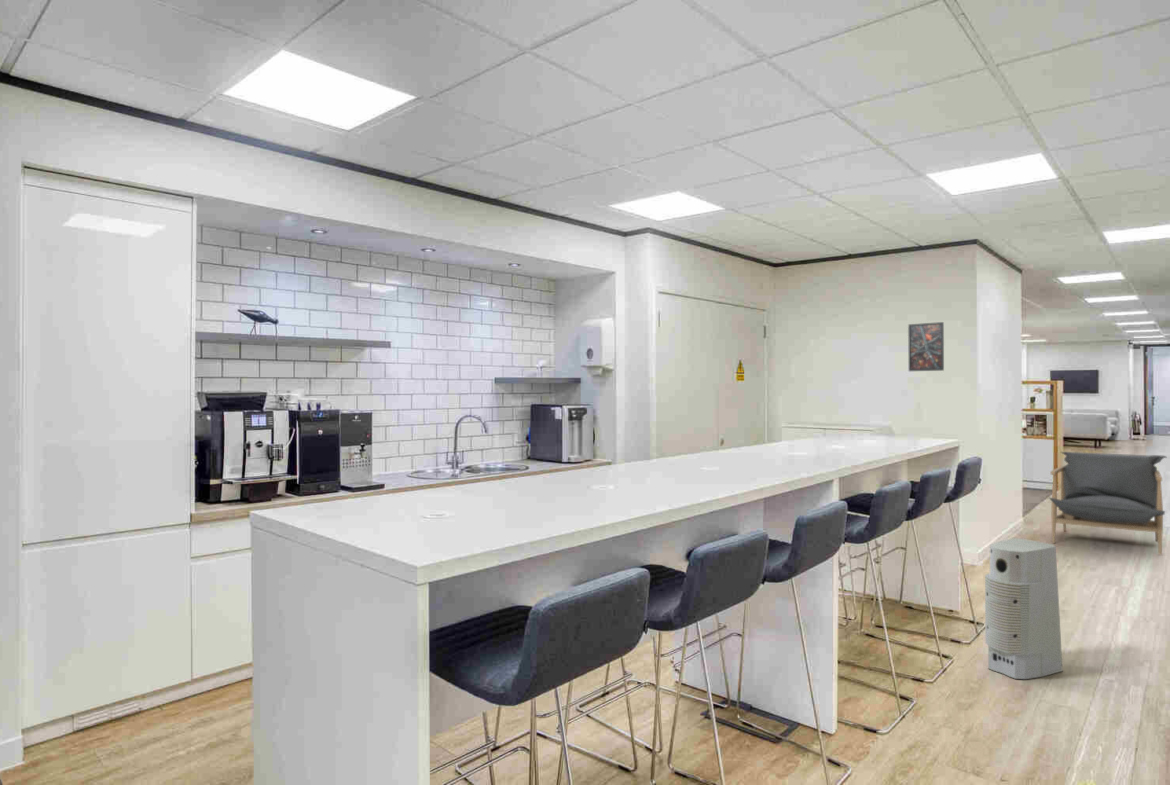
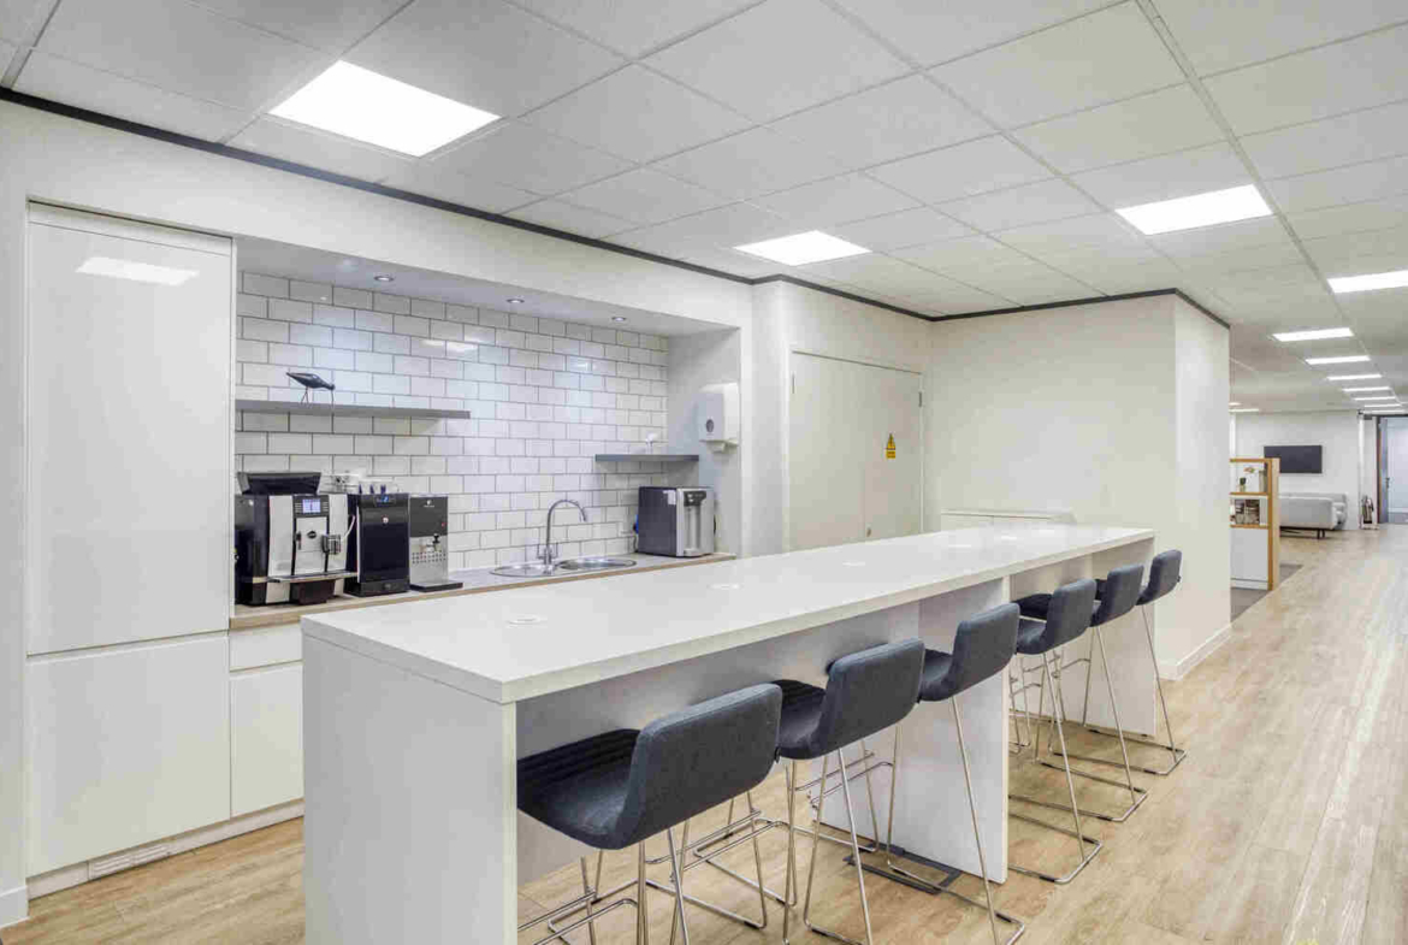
- air purifier [984,537,1064,680]
- armchair [1047,451,1167,556]
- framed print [907,321,945,372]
